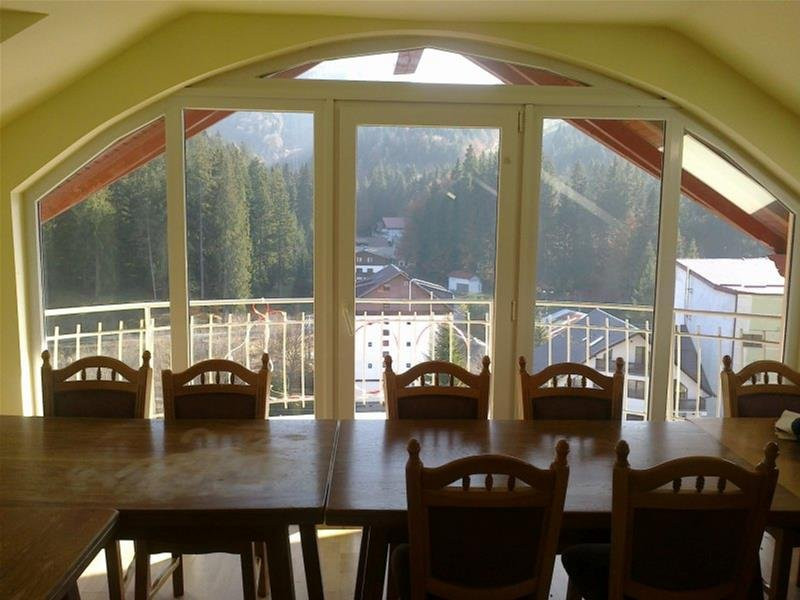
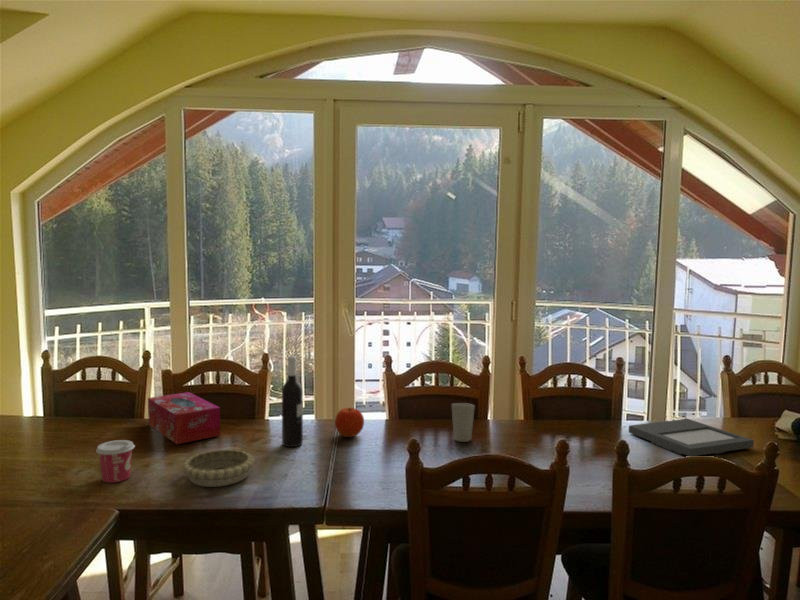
+ picture frame [628,418,755,457]
+ cup [451,402,476,443]
+ fruit [334,407,365,438]
+ wine bottle [281,355,304,448]
+ decorative bowl [181,449,256,488]
+ tissue box [147,391,221,445]
+ cup [95,439,136,484]
